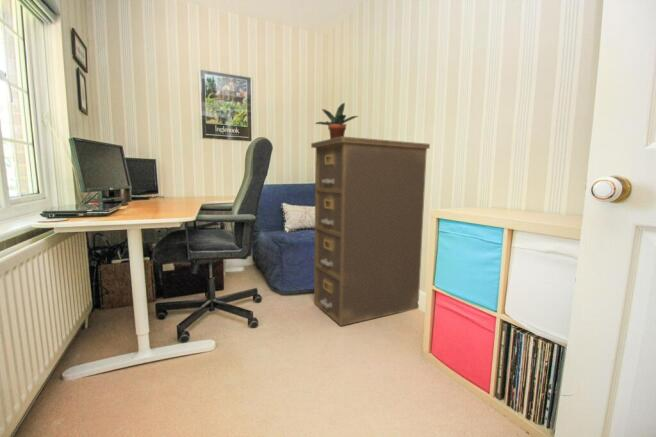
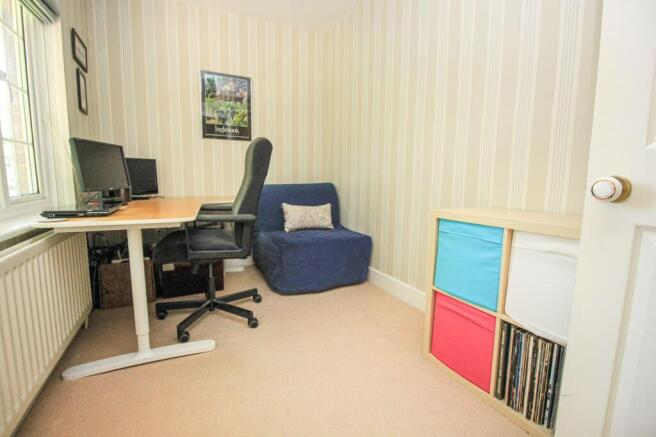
- potted plant [314,102,360,139]
- filing cabinet [310,136,431,327]
